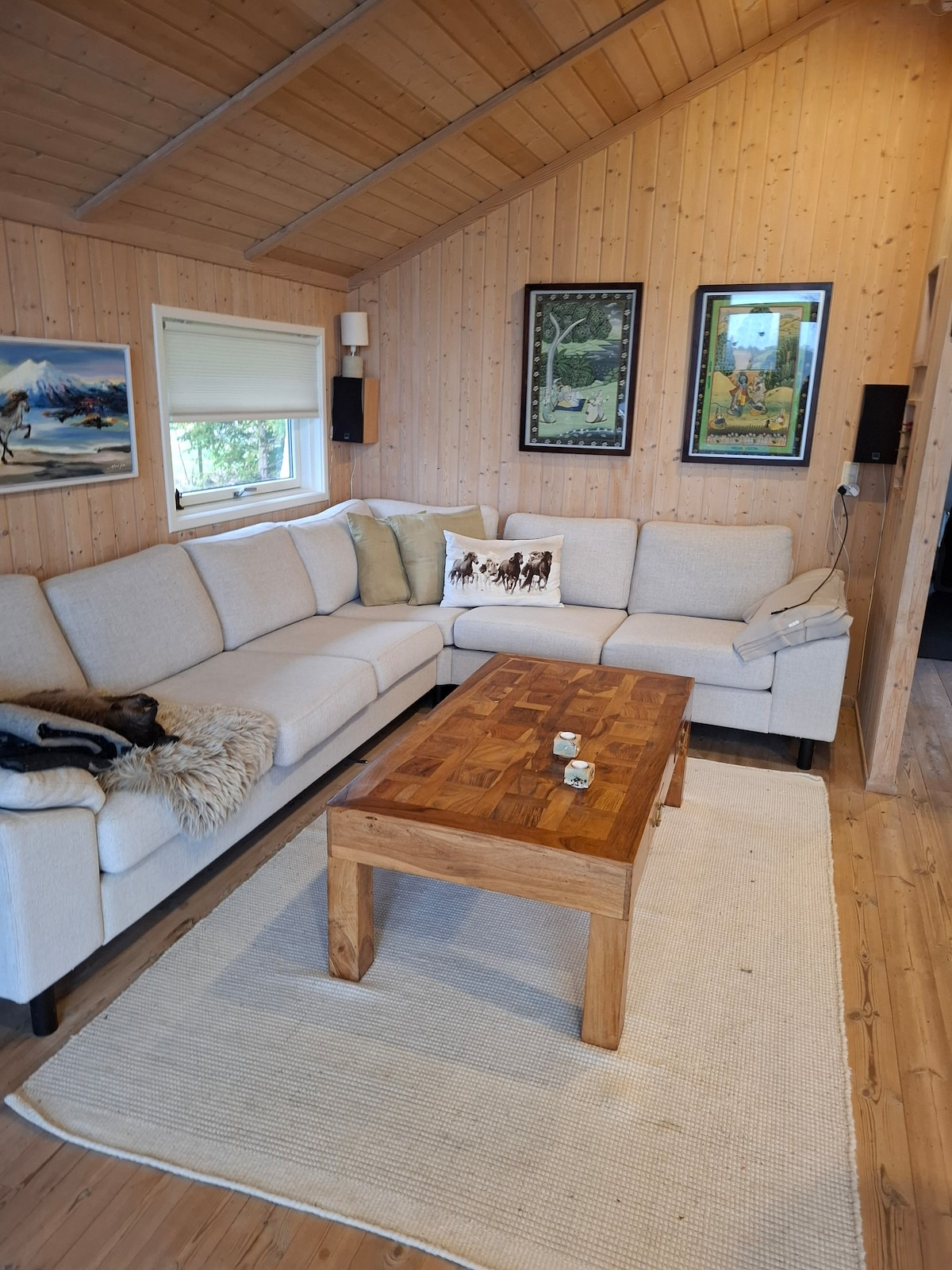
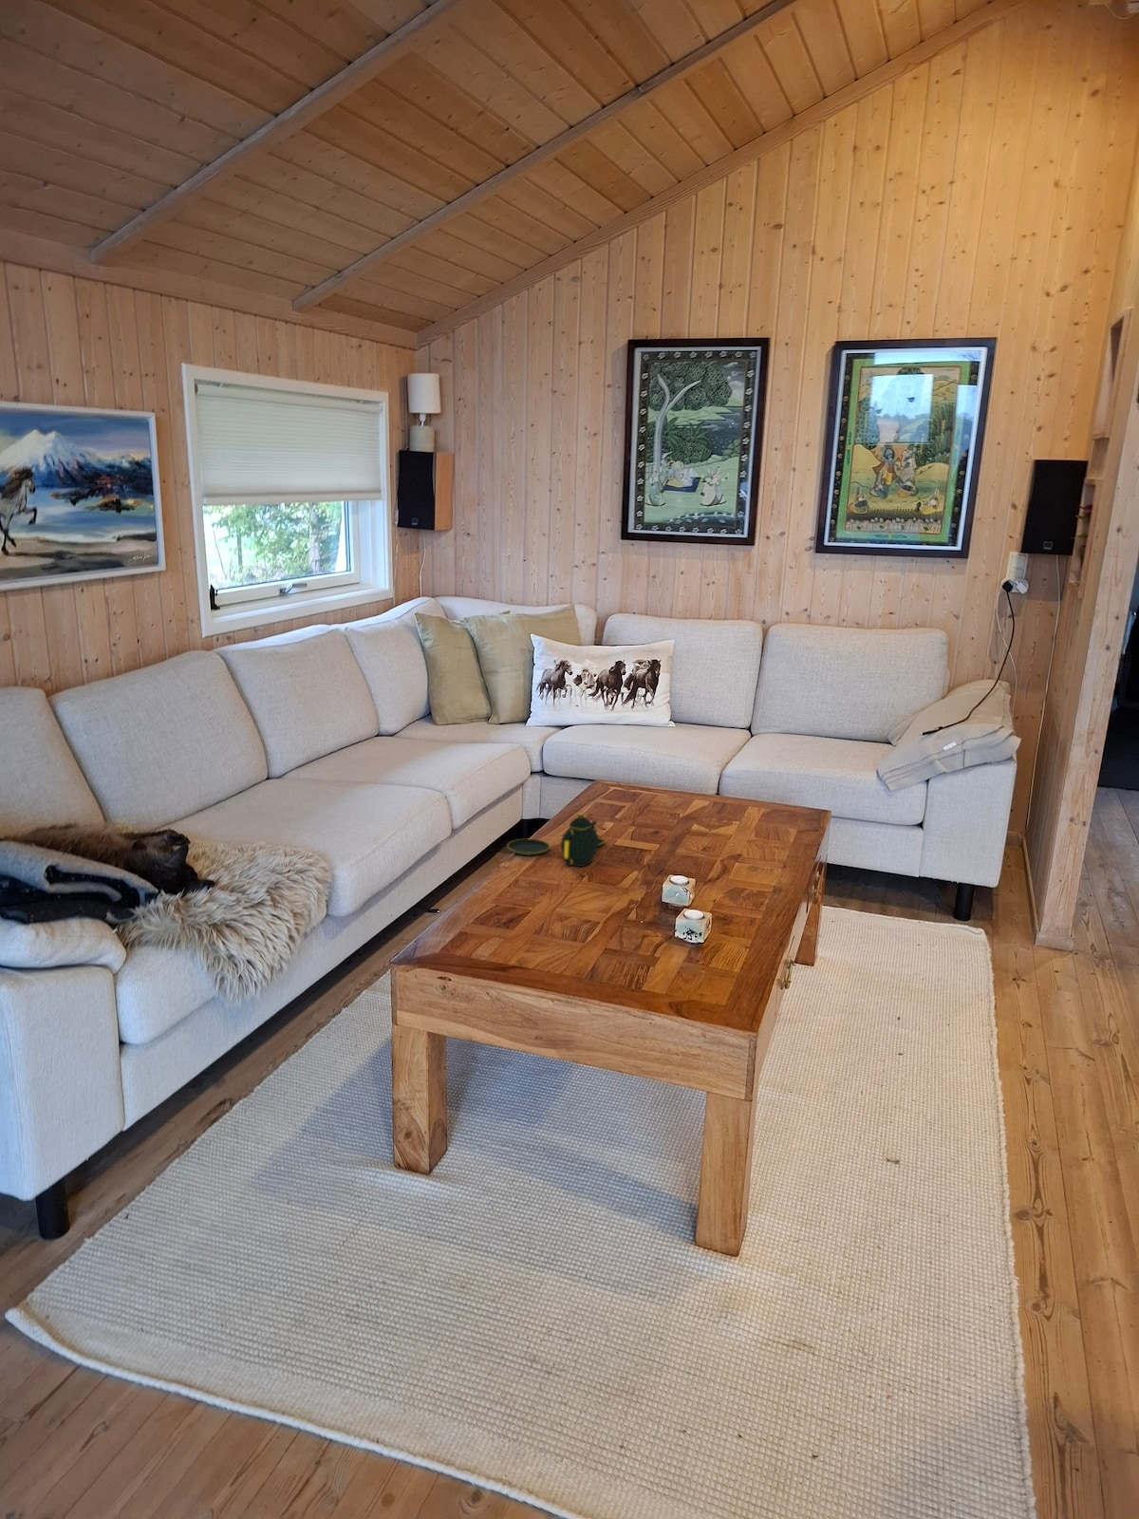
+ teapot [506,812,608,867]
